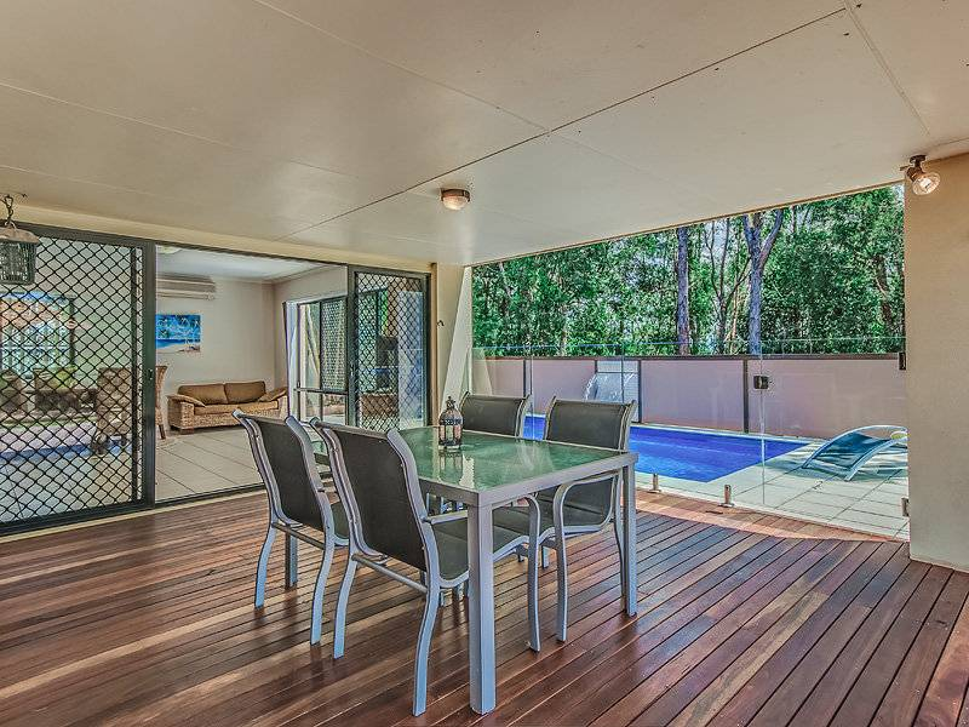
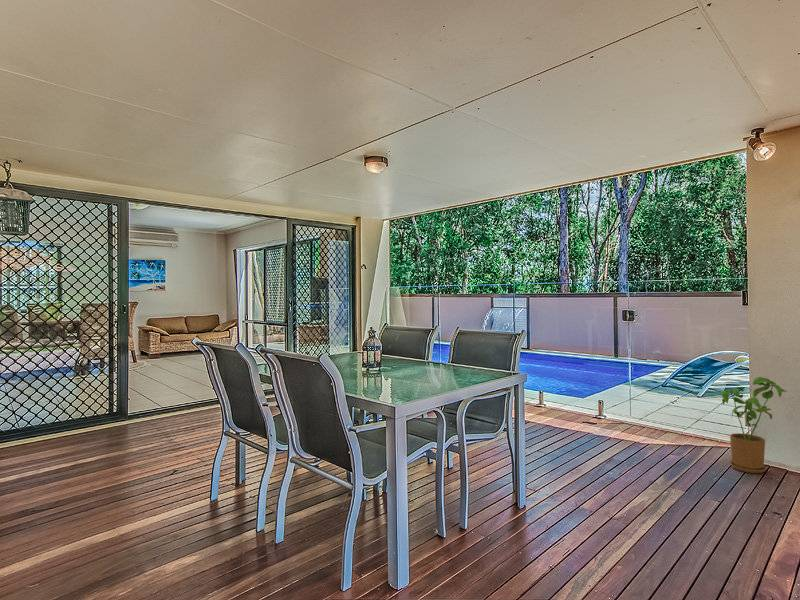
+ house plant [720,376,787,474]
